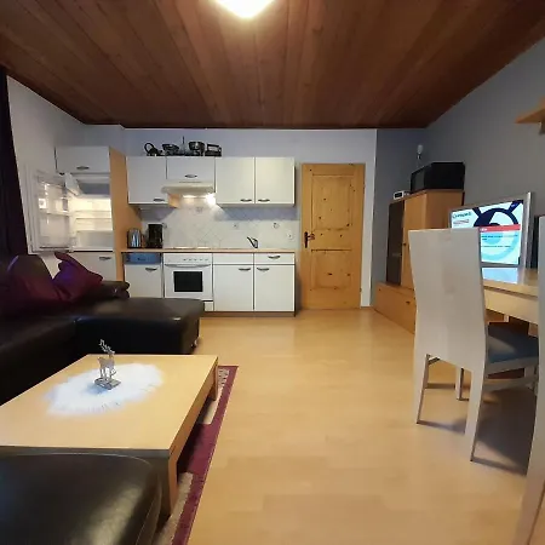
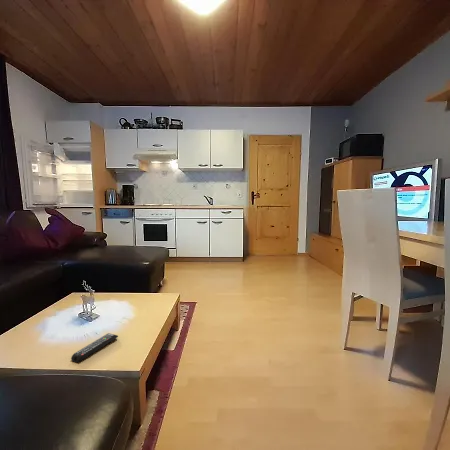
+ remote control [70,332,119,364]
